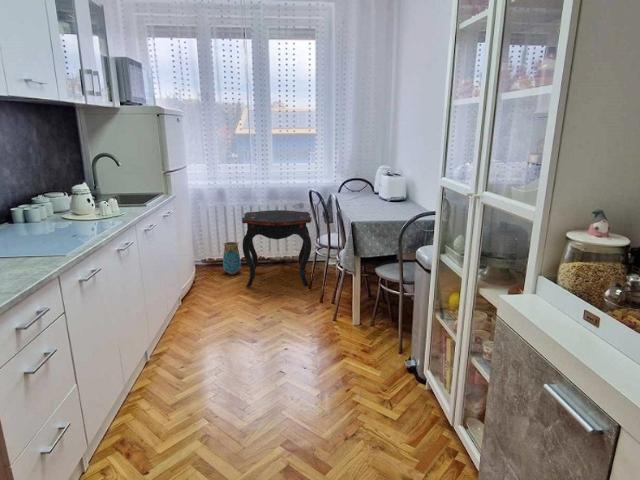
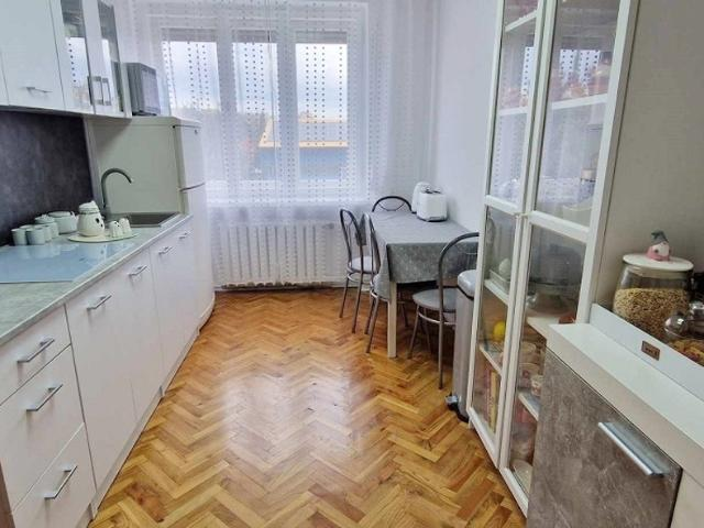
- side table [241,209,313,288]
- vase [222,240,242,275]
